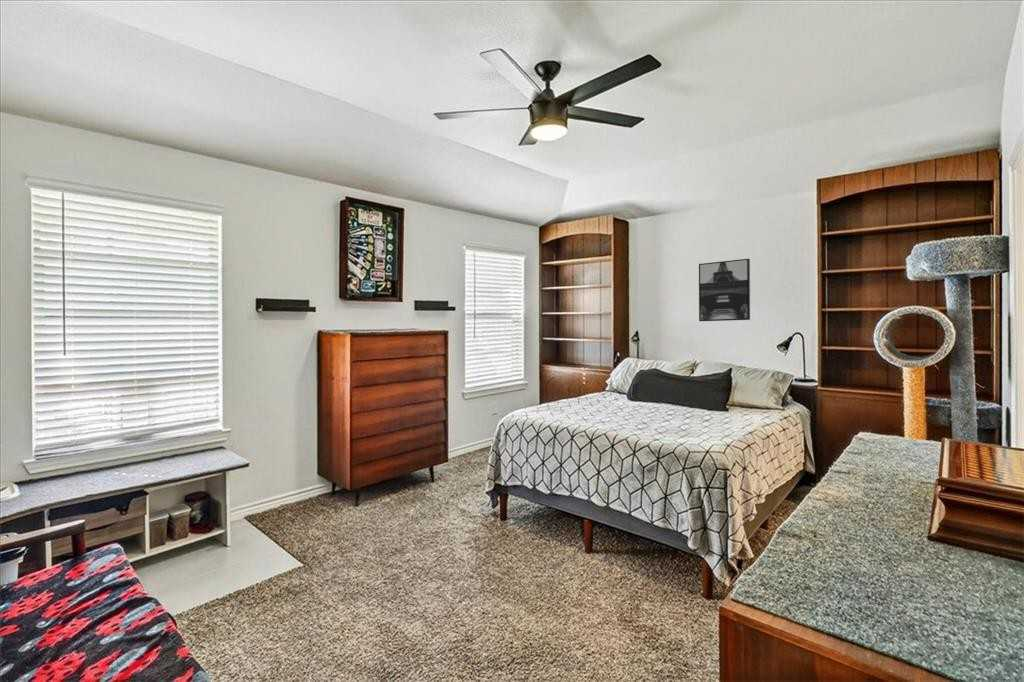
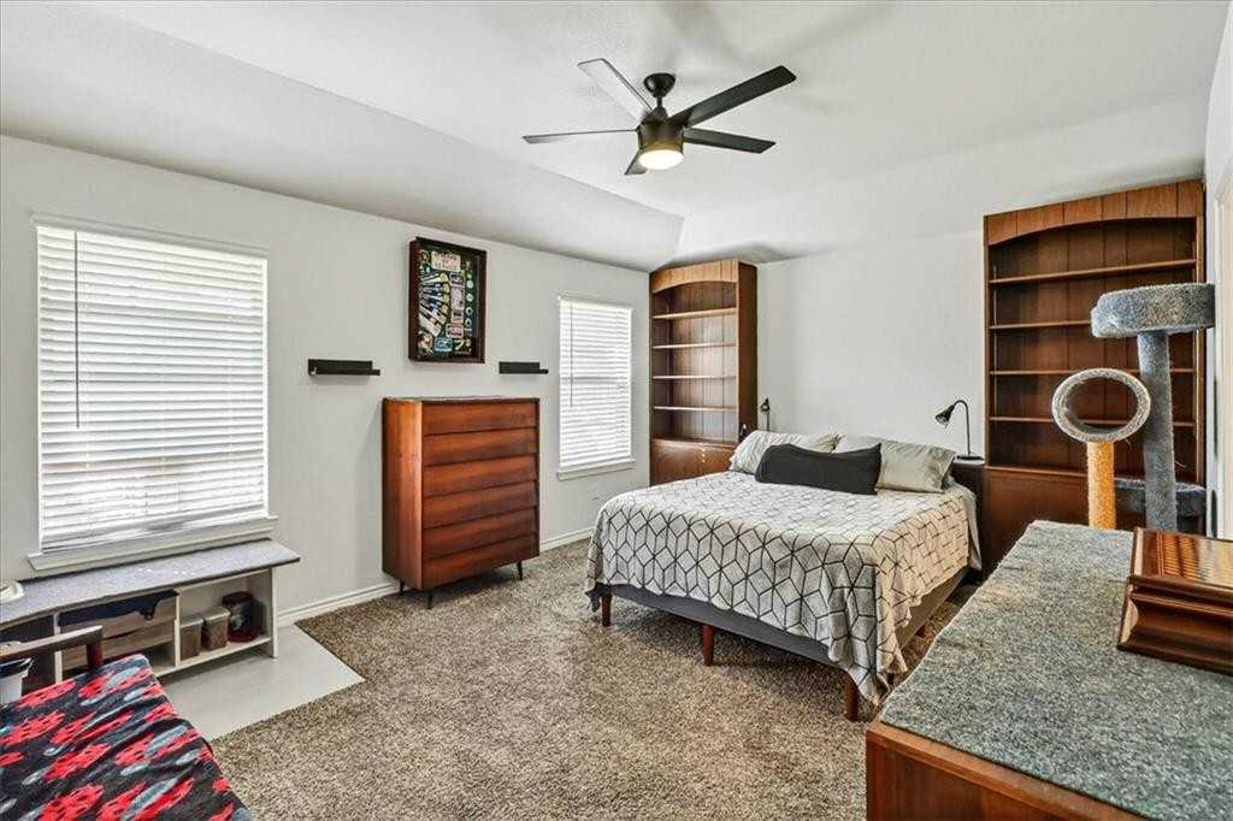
- wall art [698,258,751,322]
